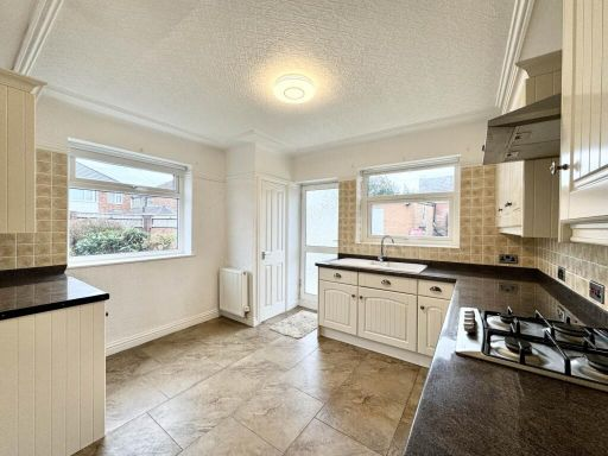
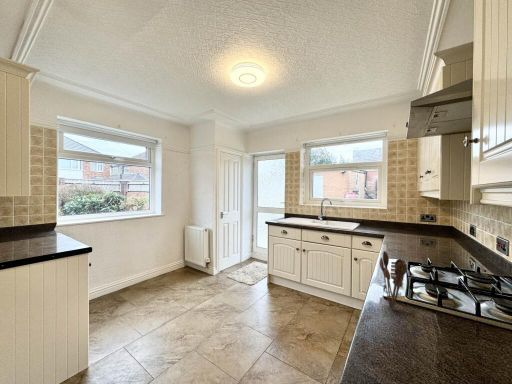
+ utensil holder [379,250,408,311]
